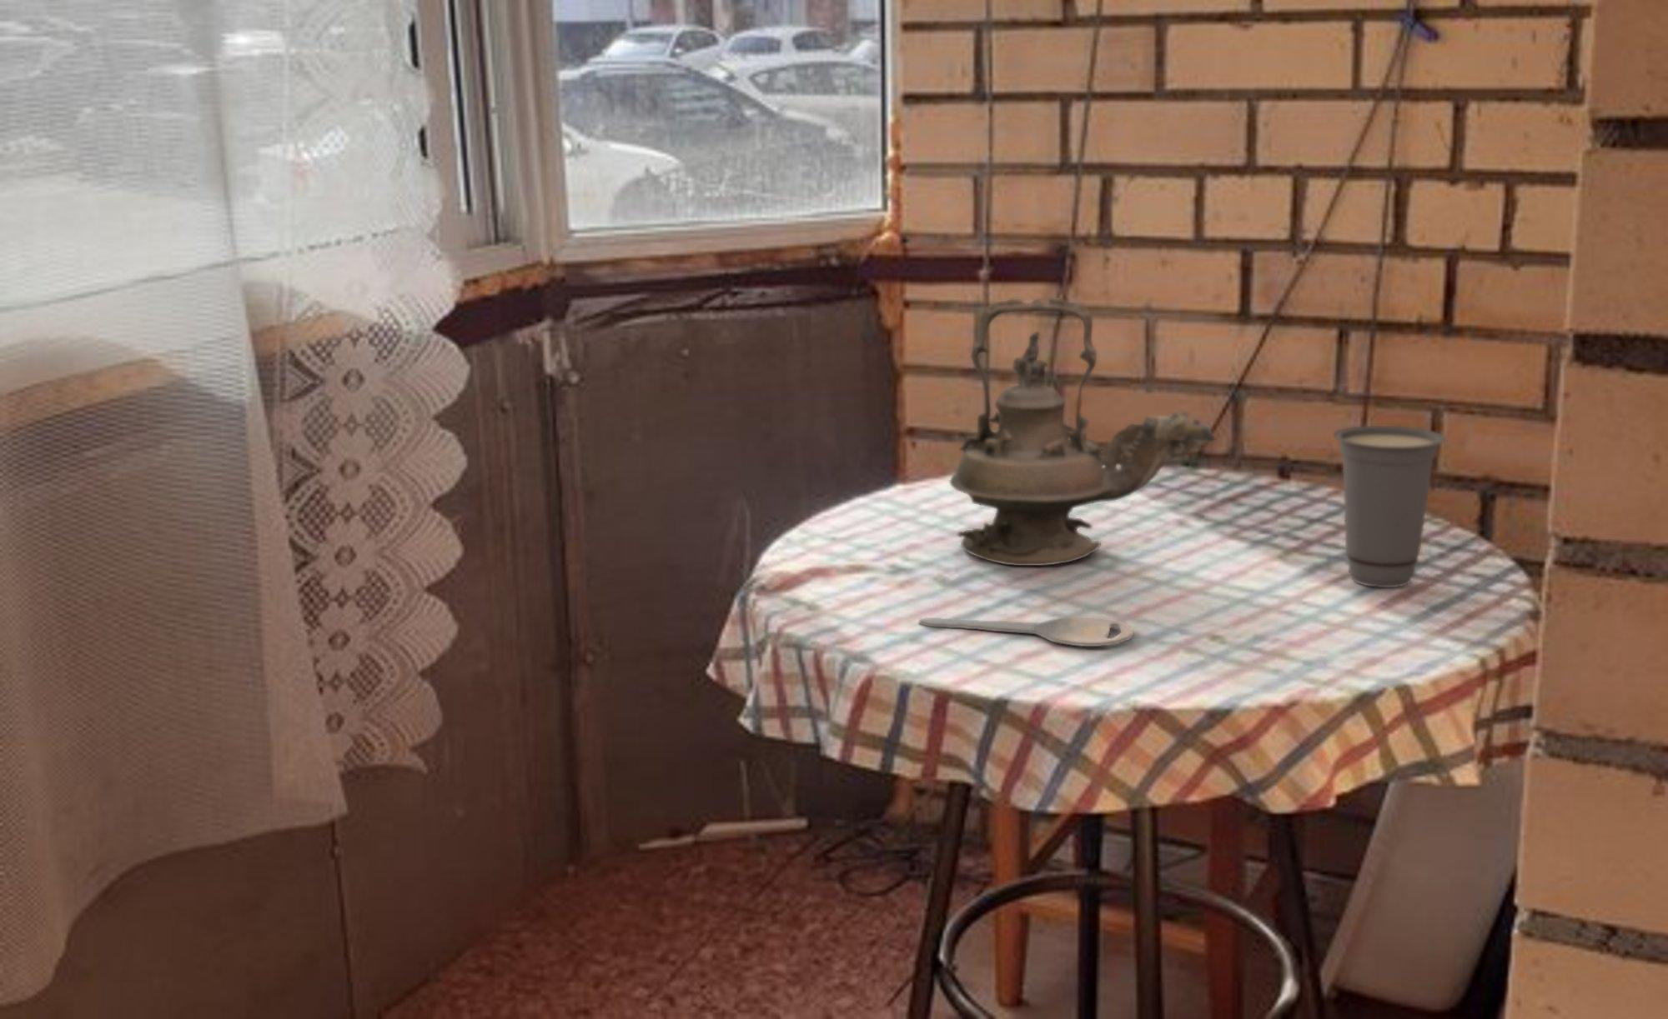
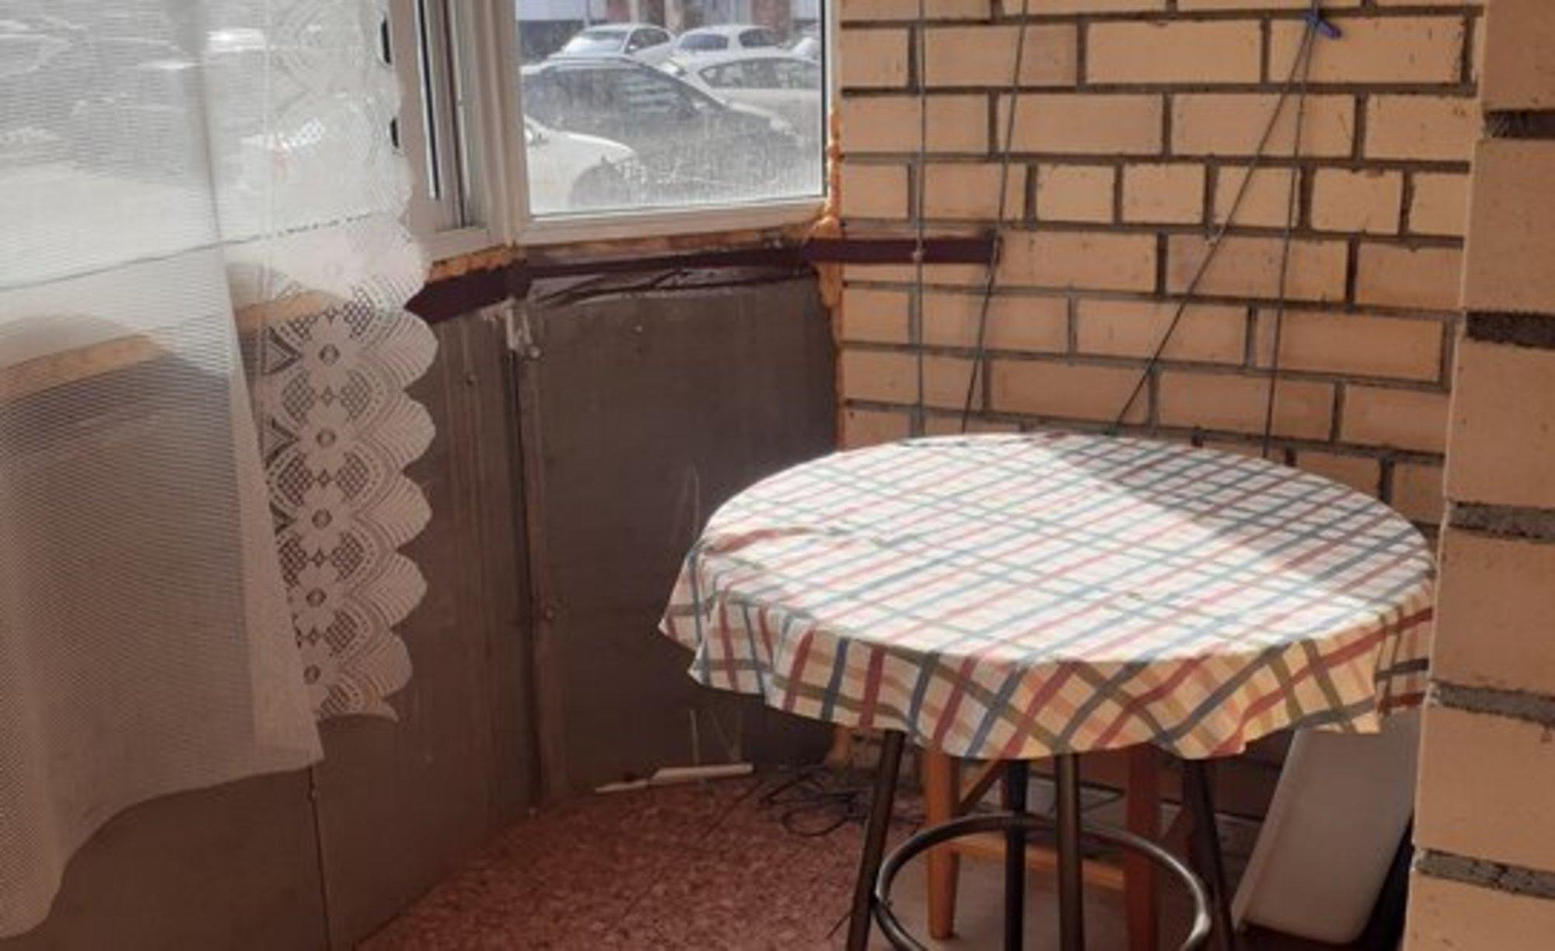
- key [919,615,1134,648]
- cup [1332,425,1446,588]
- teapot [948,298,1216,567]
